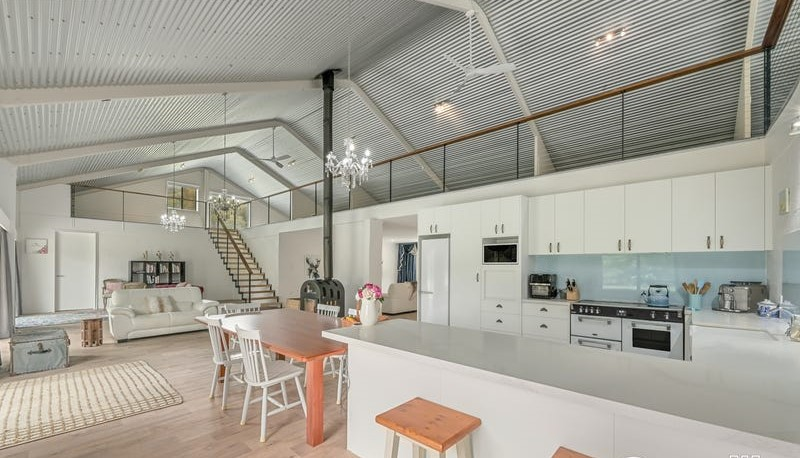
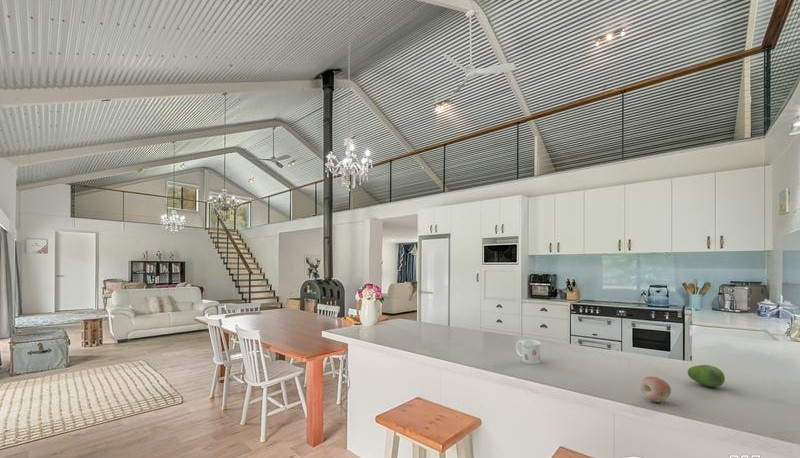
+ fruit [687,364,726,388]
+ fruit [640,376,672,403]
+ mug [515,339,541,365]
